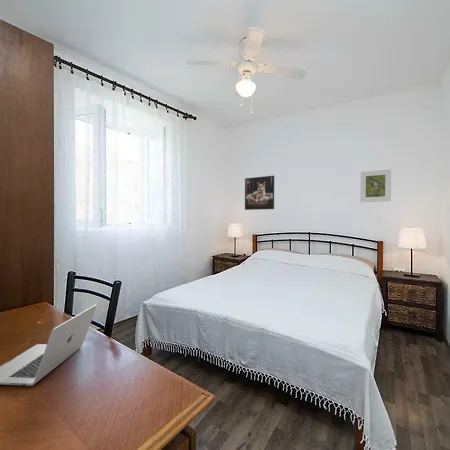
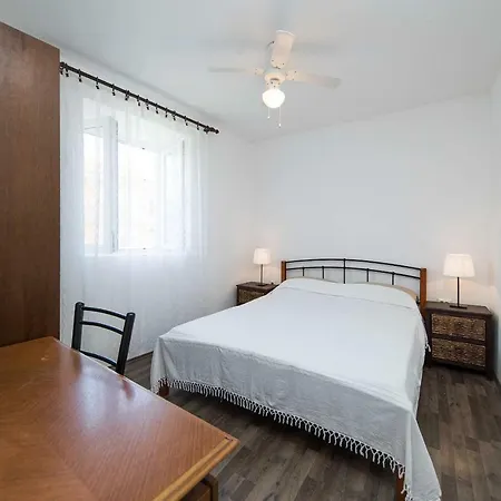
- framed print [359,168,392,203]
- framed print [244,175,275,211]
- laptop [0,303,98,387]
